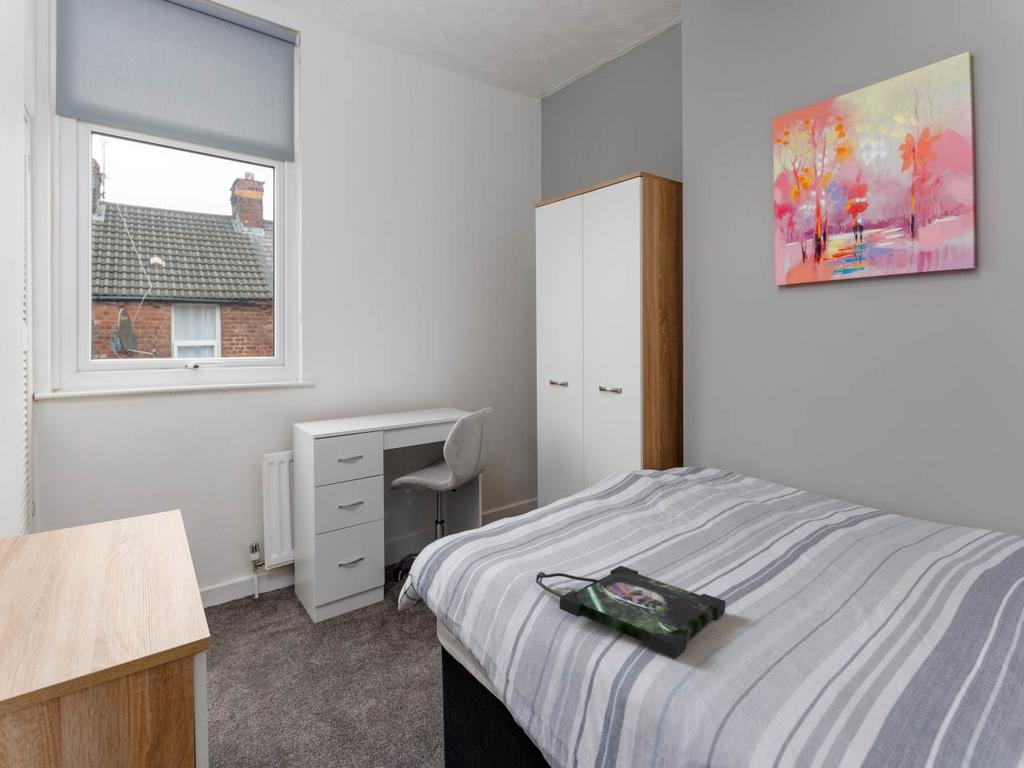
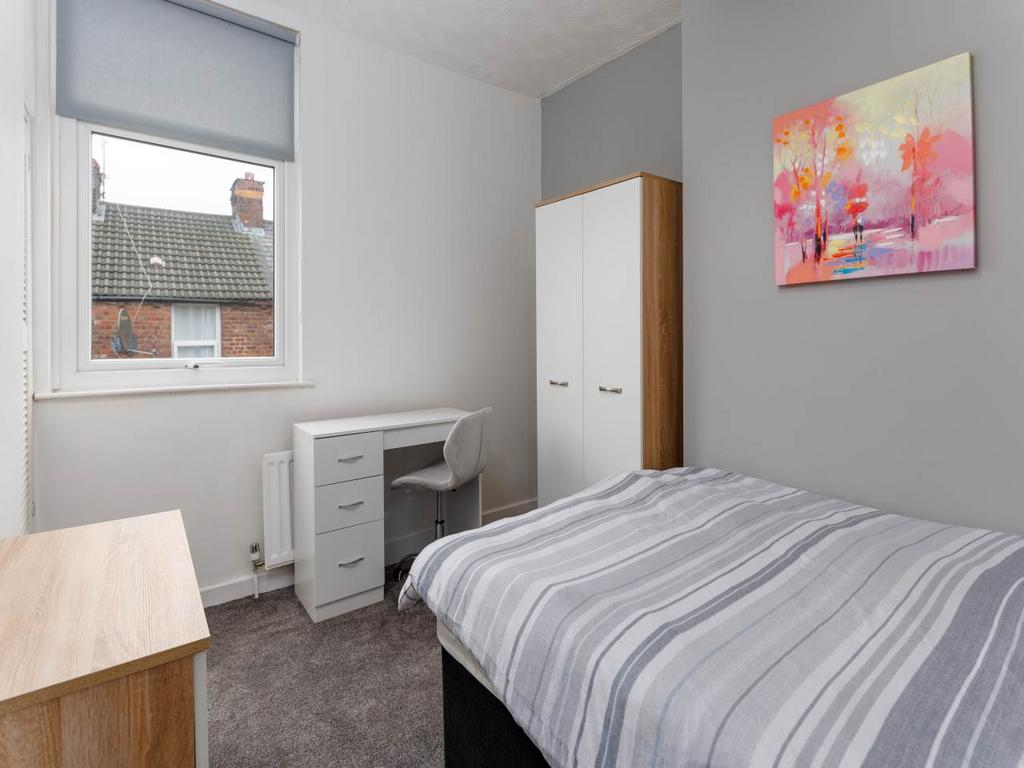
- photo frame [535,565,727,660]
